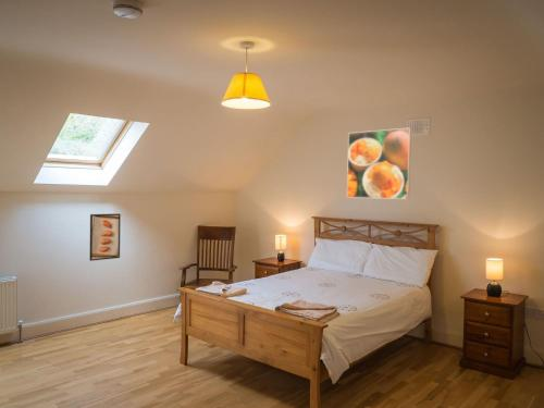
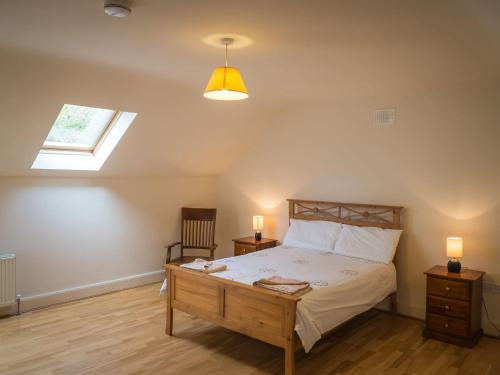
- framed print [346,127,412,200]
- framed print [88,212,122,262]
